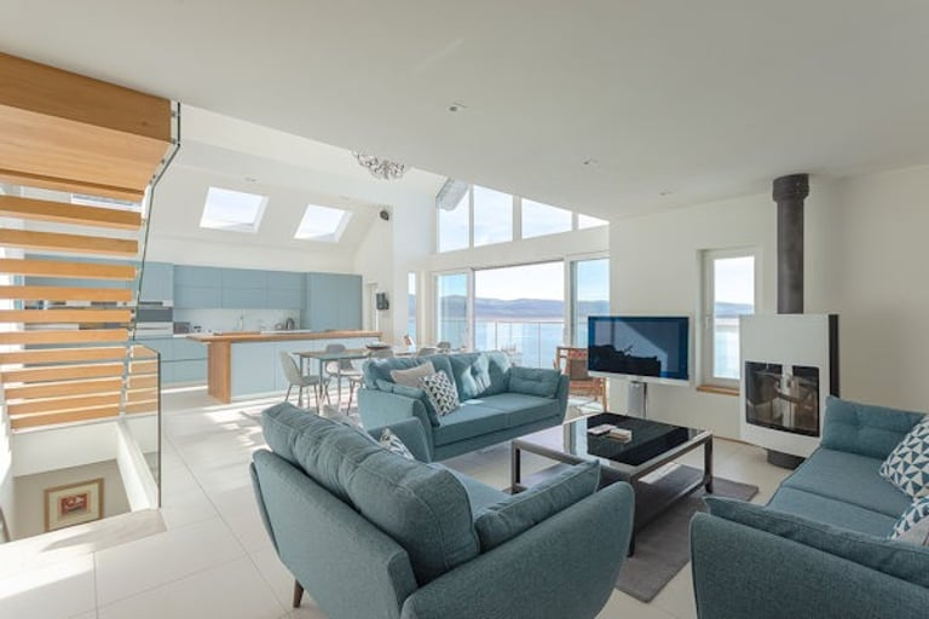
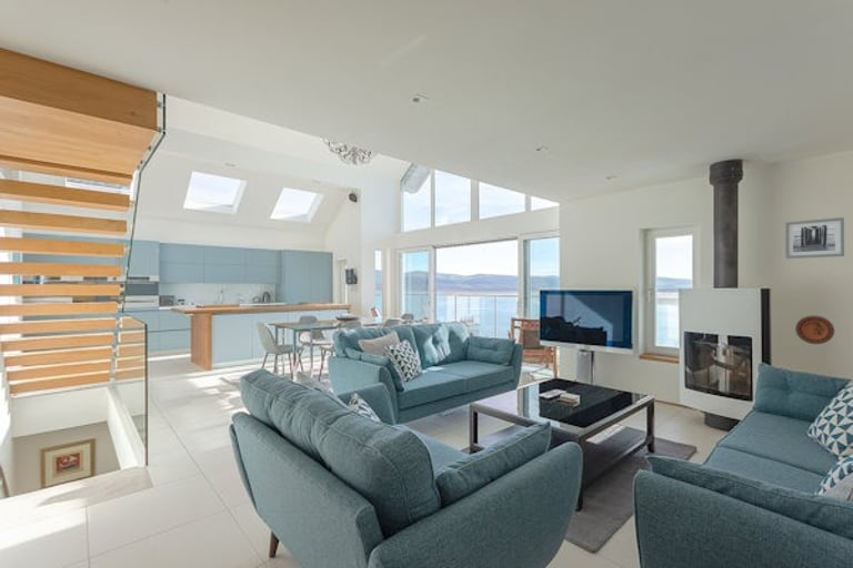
+ decorative plate [794,315,835,345]
+ wall art [784,216,845,260]
